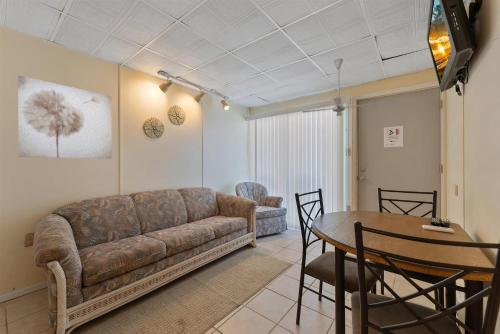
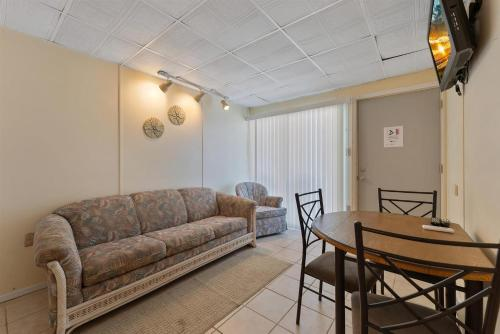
- ceiling fan [301,58,381,117]
- wall art [17,75,113,160]
